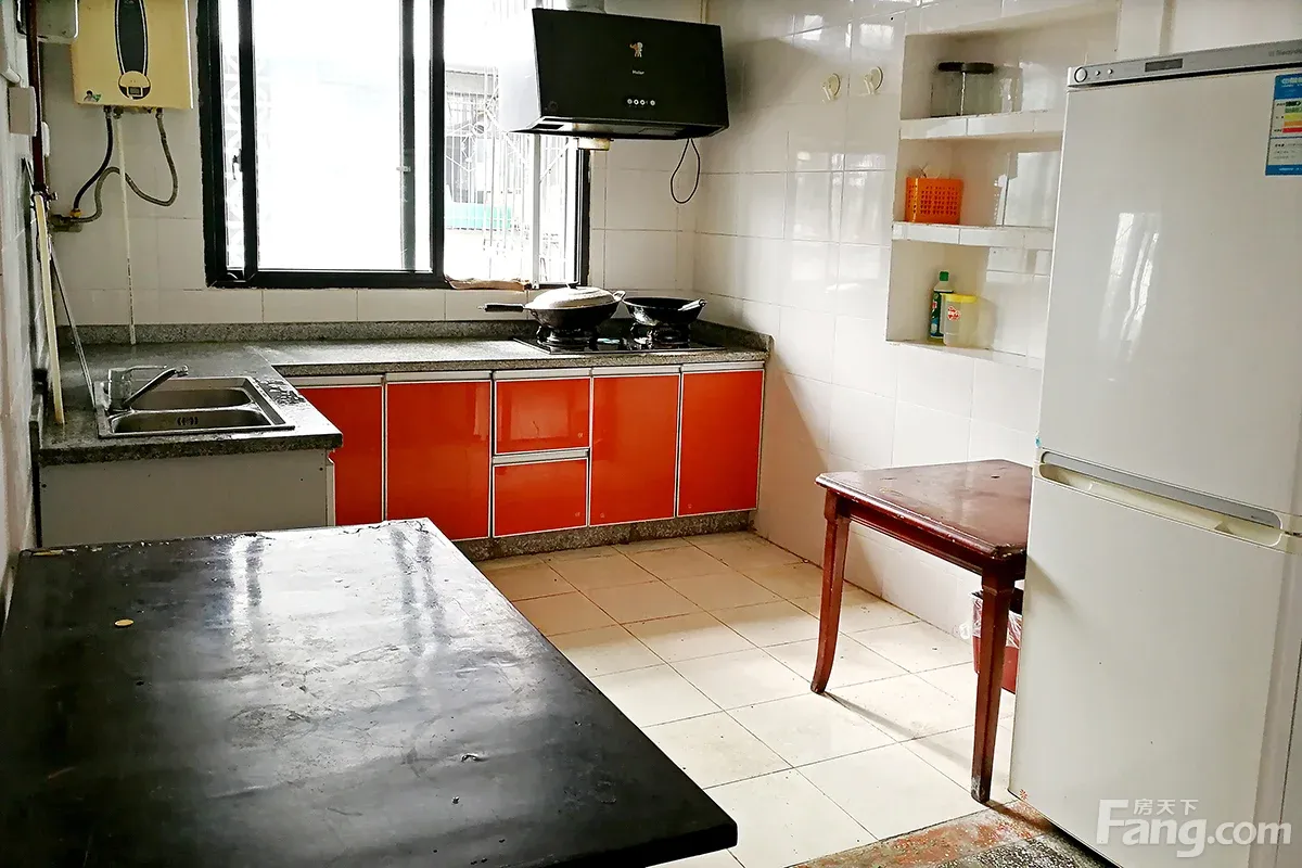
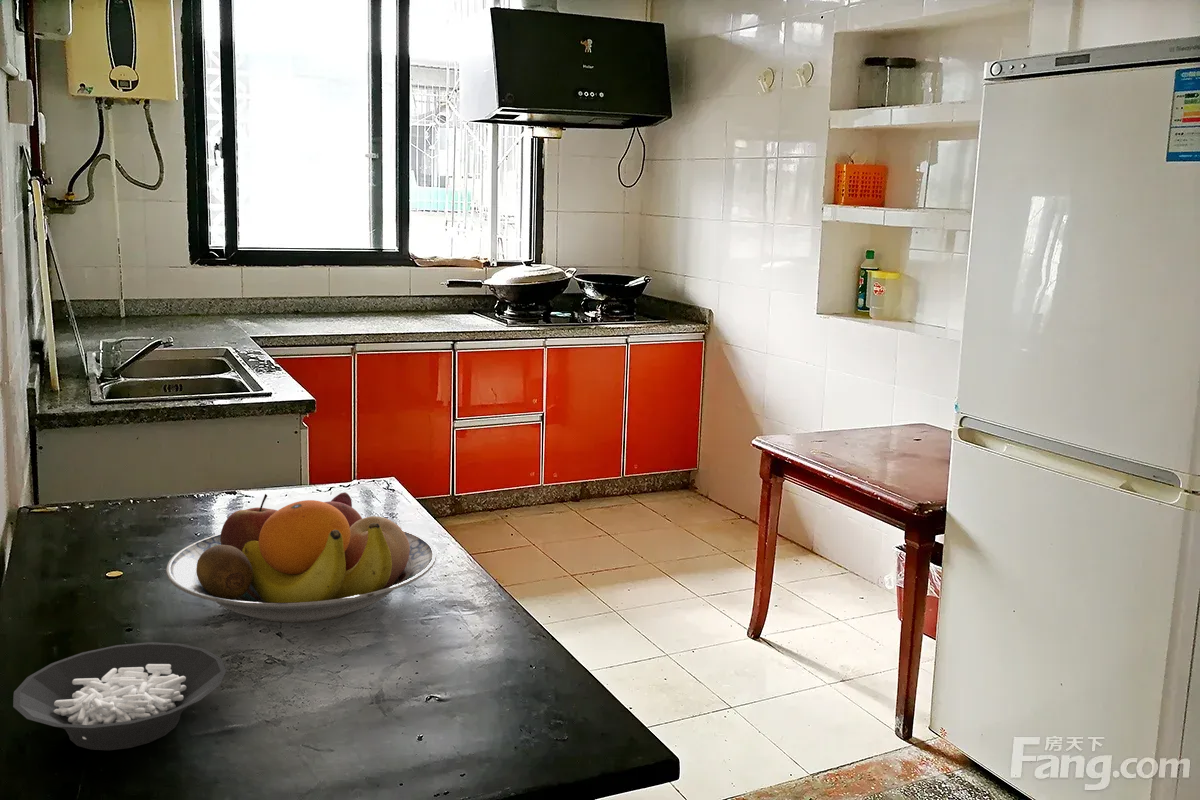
+ fruit bowl [165,491,437,624]
+ cereal bowl [12,641,227,751]
